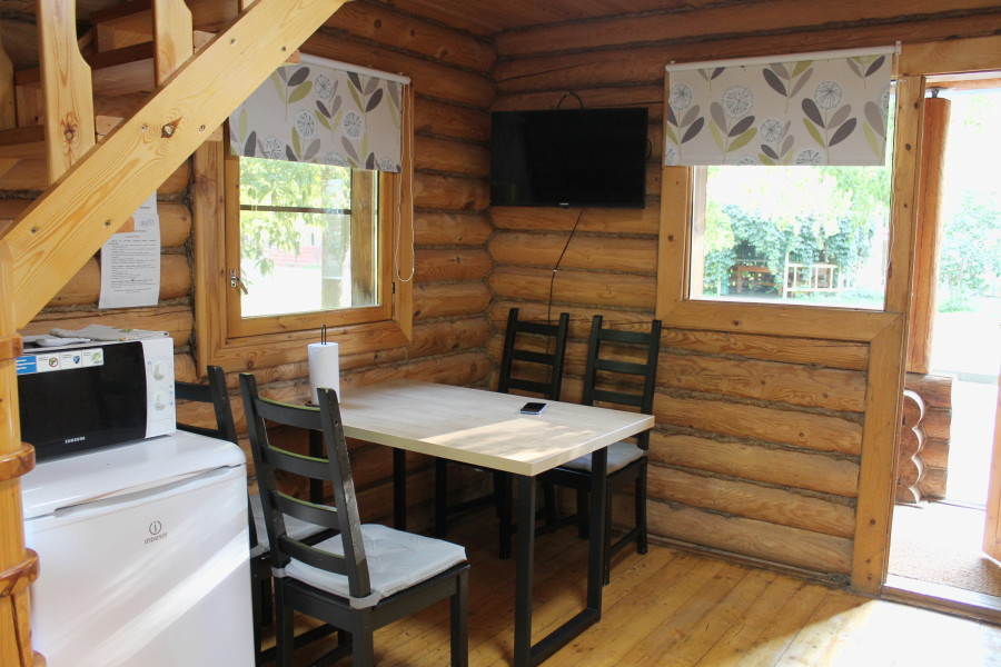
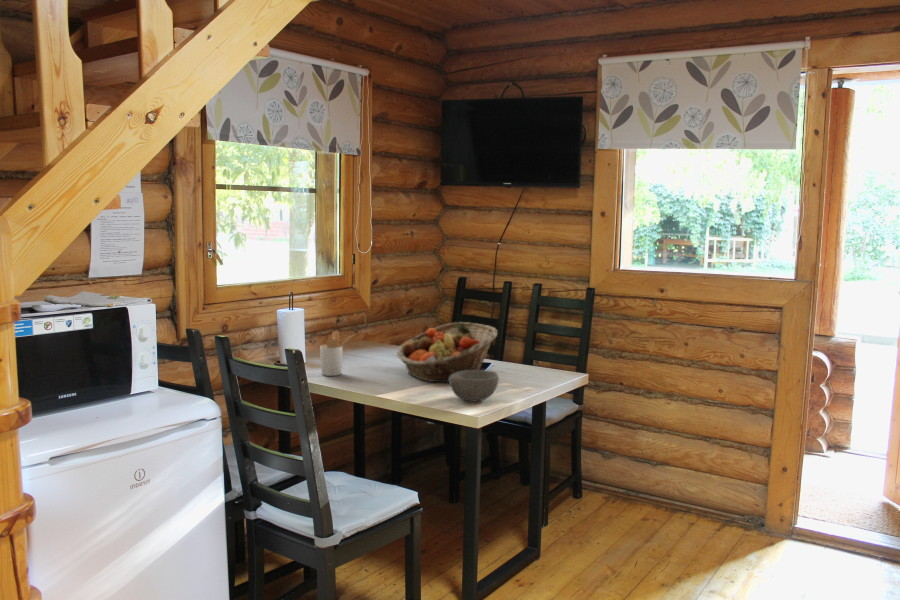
+ bowl [448,369,500,402]
+ utensil holder [319,330,355,377]
+ fruit basket [396,321,498,383]
